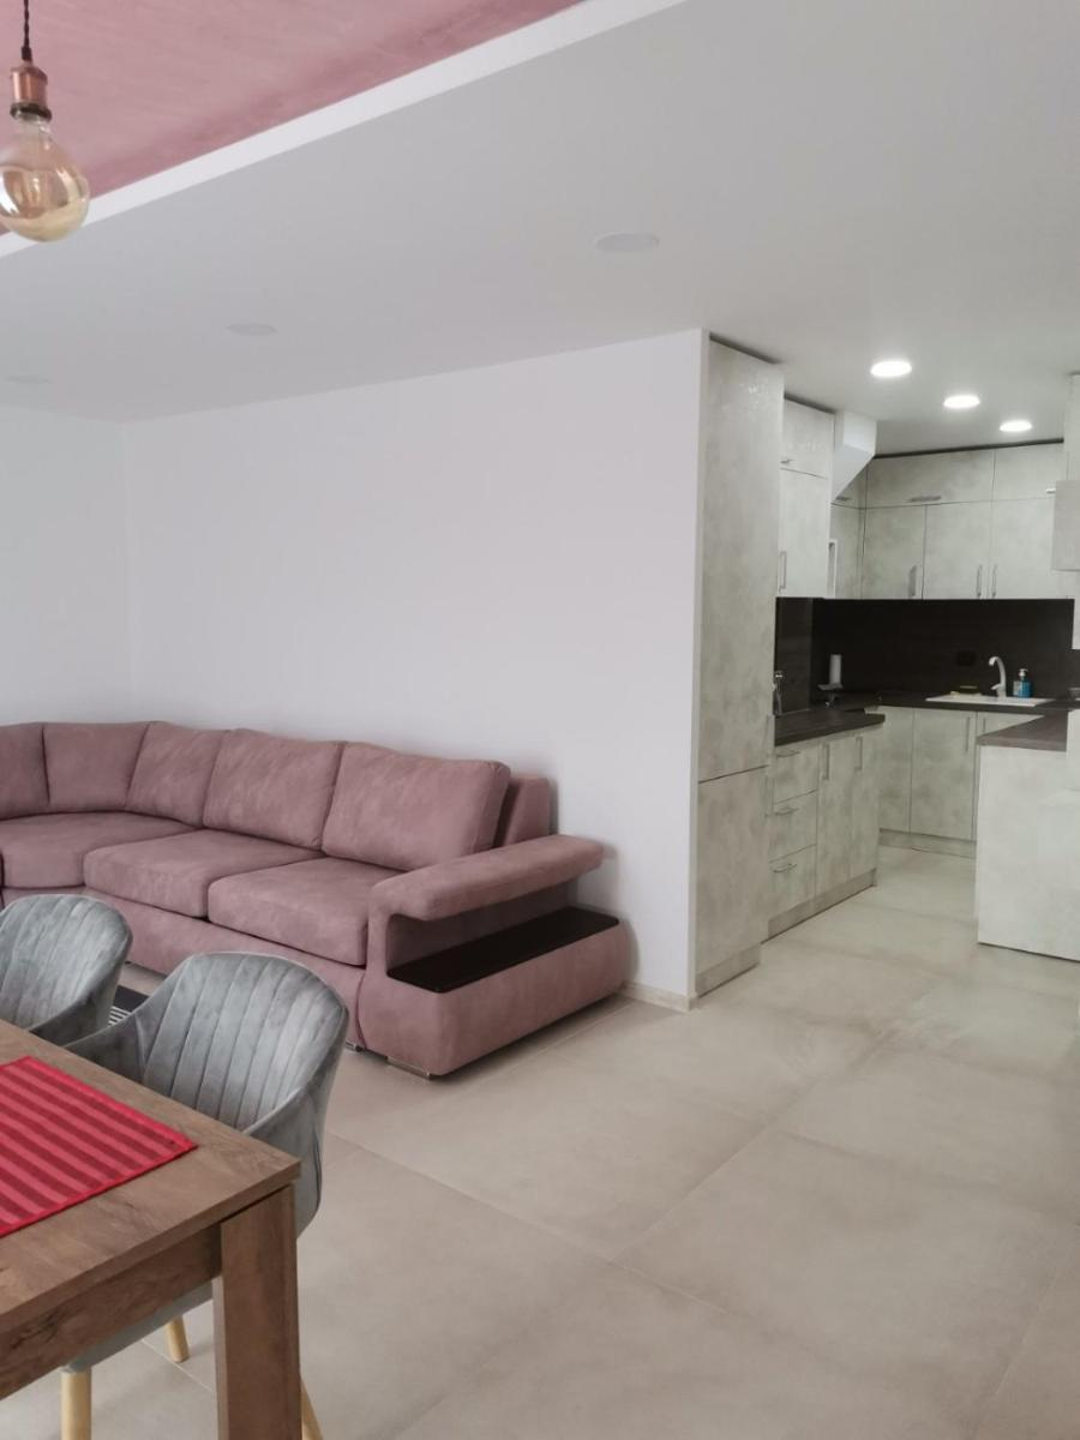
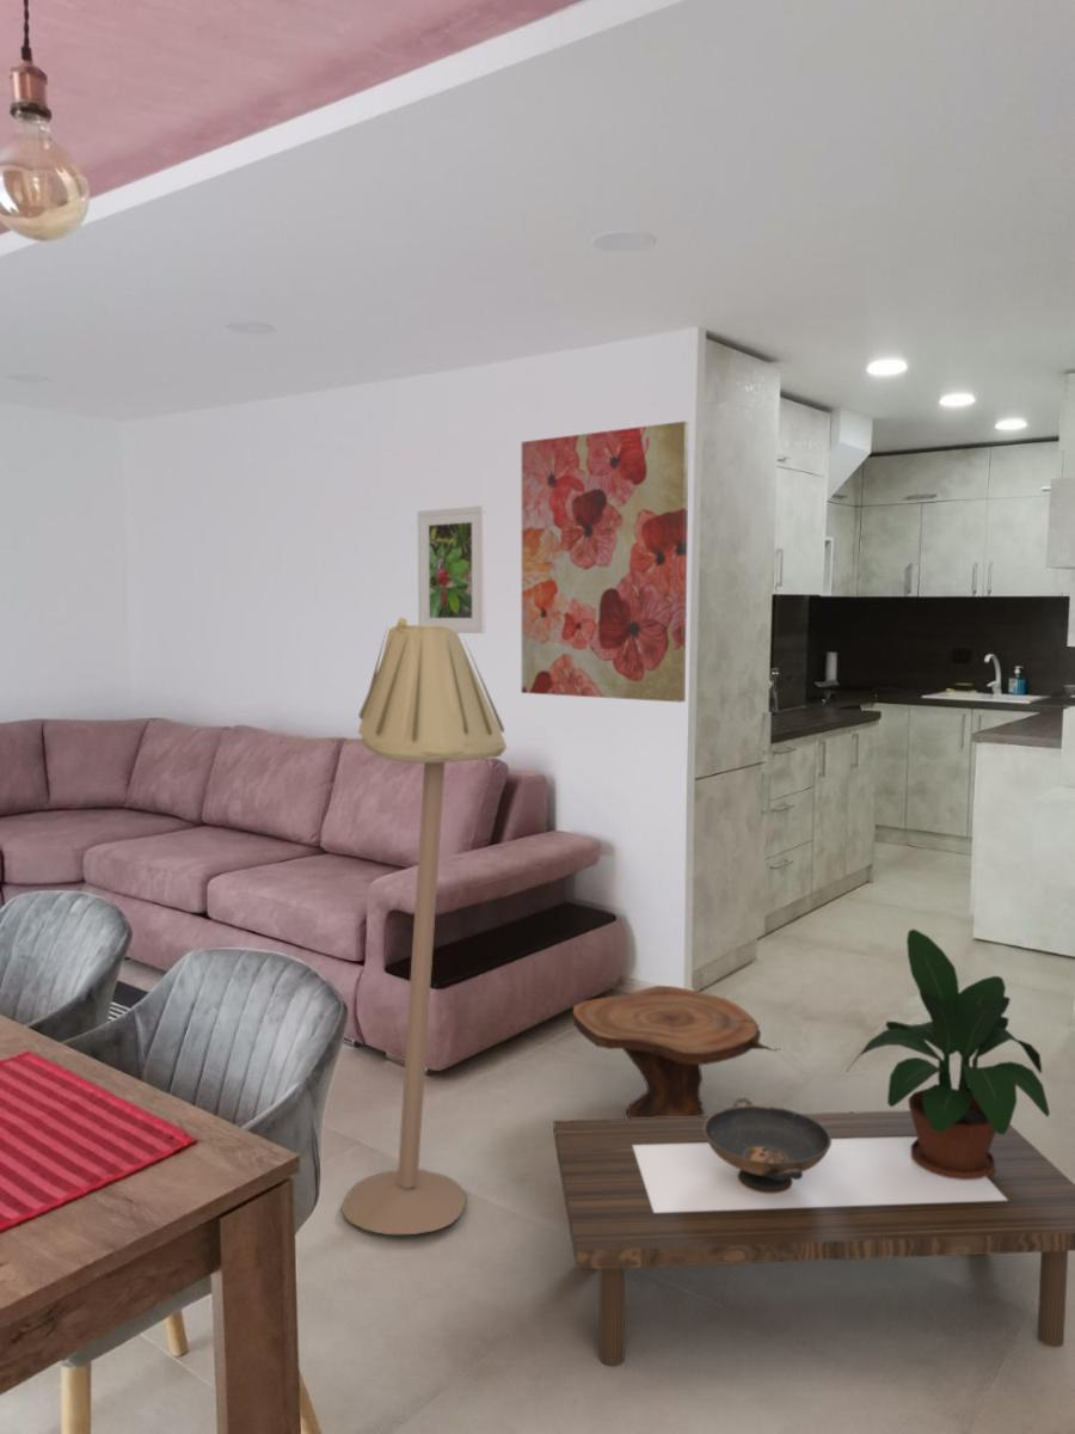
+ decorative bowl [704,1097,831,1193]
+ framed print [417,504,487,635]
+ wall art [521,421,690,704]
+ potted plant [846,929,1051,1179]
+ floor lamp [342,617,508,1236]
+ coffee table [553,1109,1075,1367]
+ side table [572,985,780,1119]
